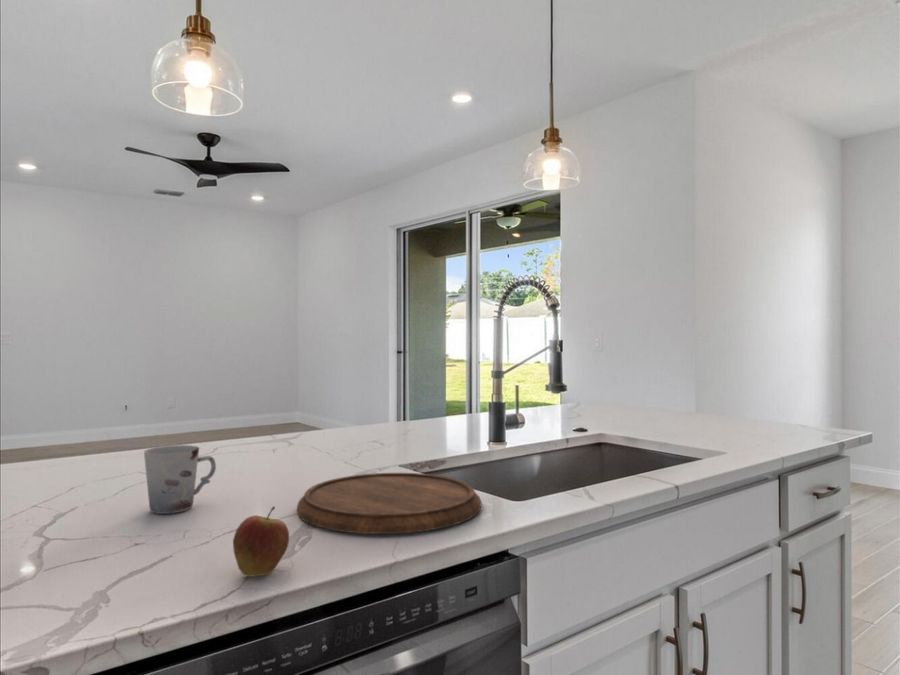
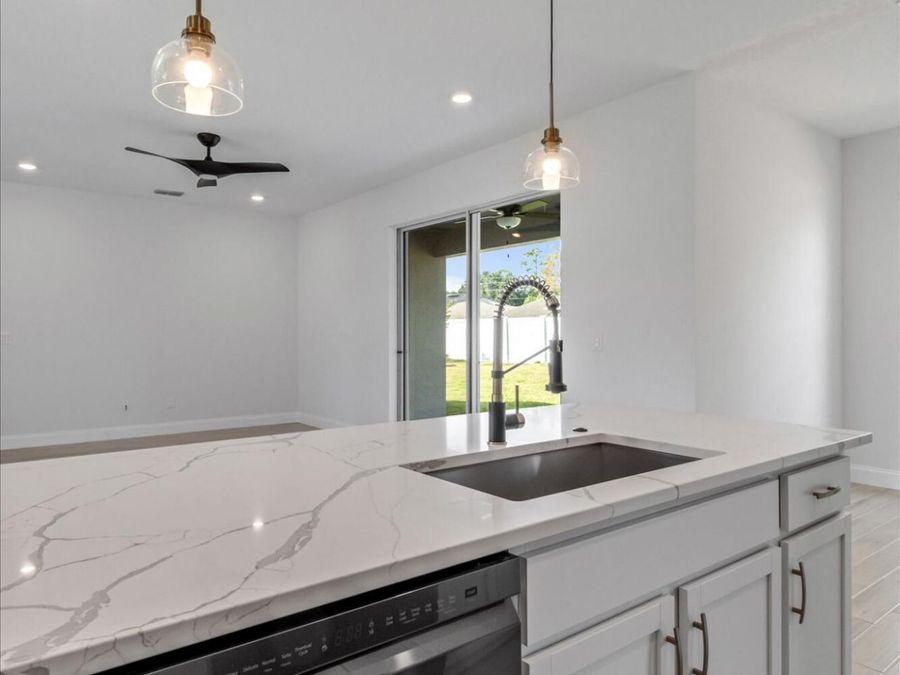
- cup [143,444,217,515]
- cutting board [296,472,482,535]
- fruit [232,505,290,578]
